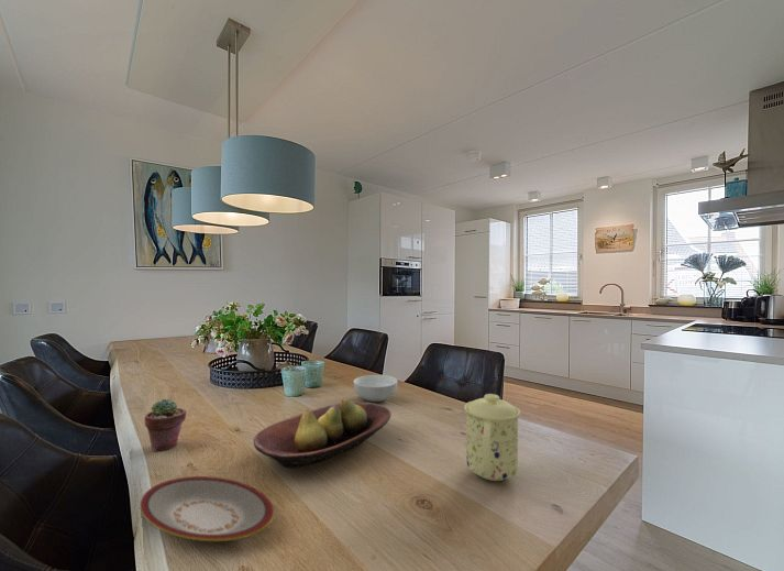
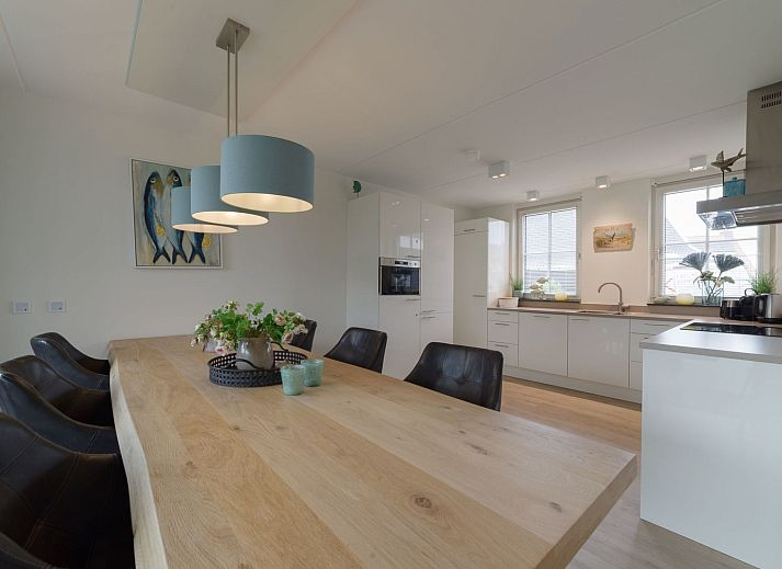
- mug [463,393,521,482]
- cereal bowl [352,374,398,403]
- potted succulent [144,397,188,452]
- fruit bowl [253,398,393,470]
- plate [140,475,275,542]
